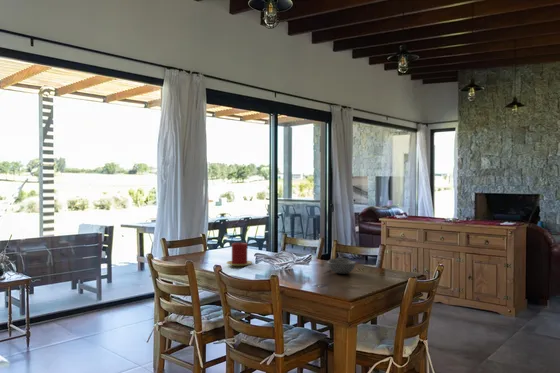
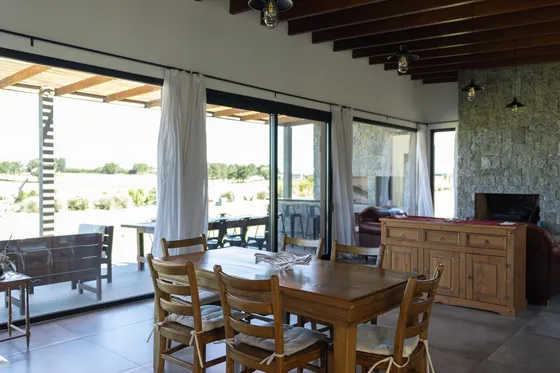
- bowl [327,257,357,275]
- candle [226,242,253,267]
